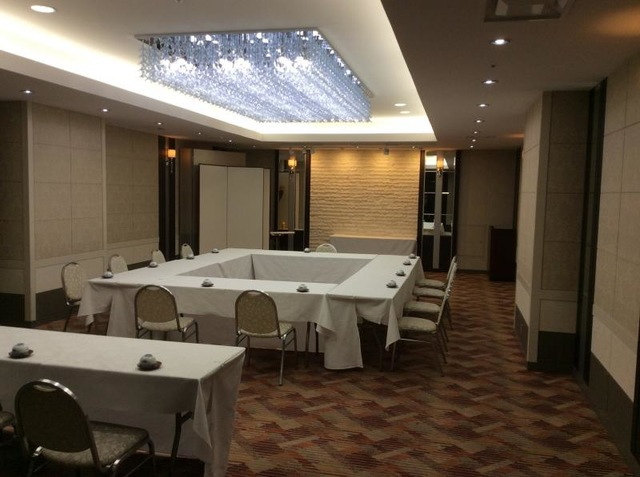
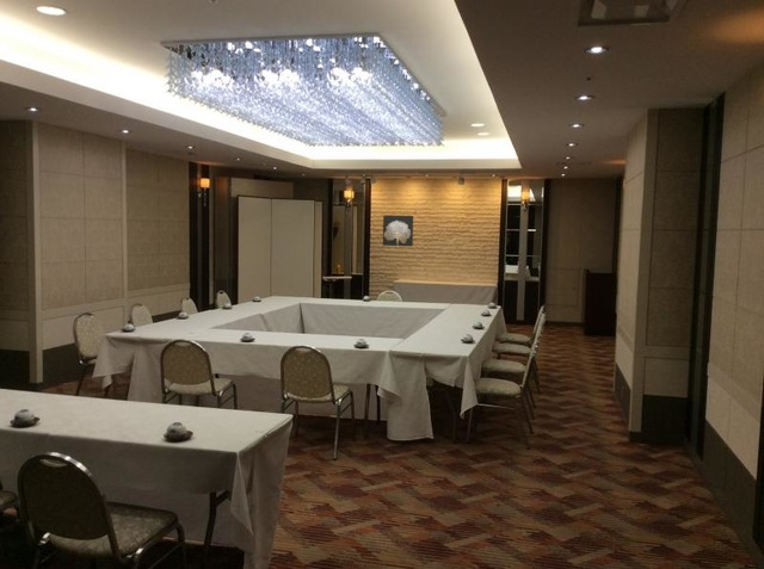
+ wall art [382,215,414,247]
